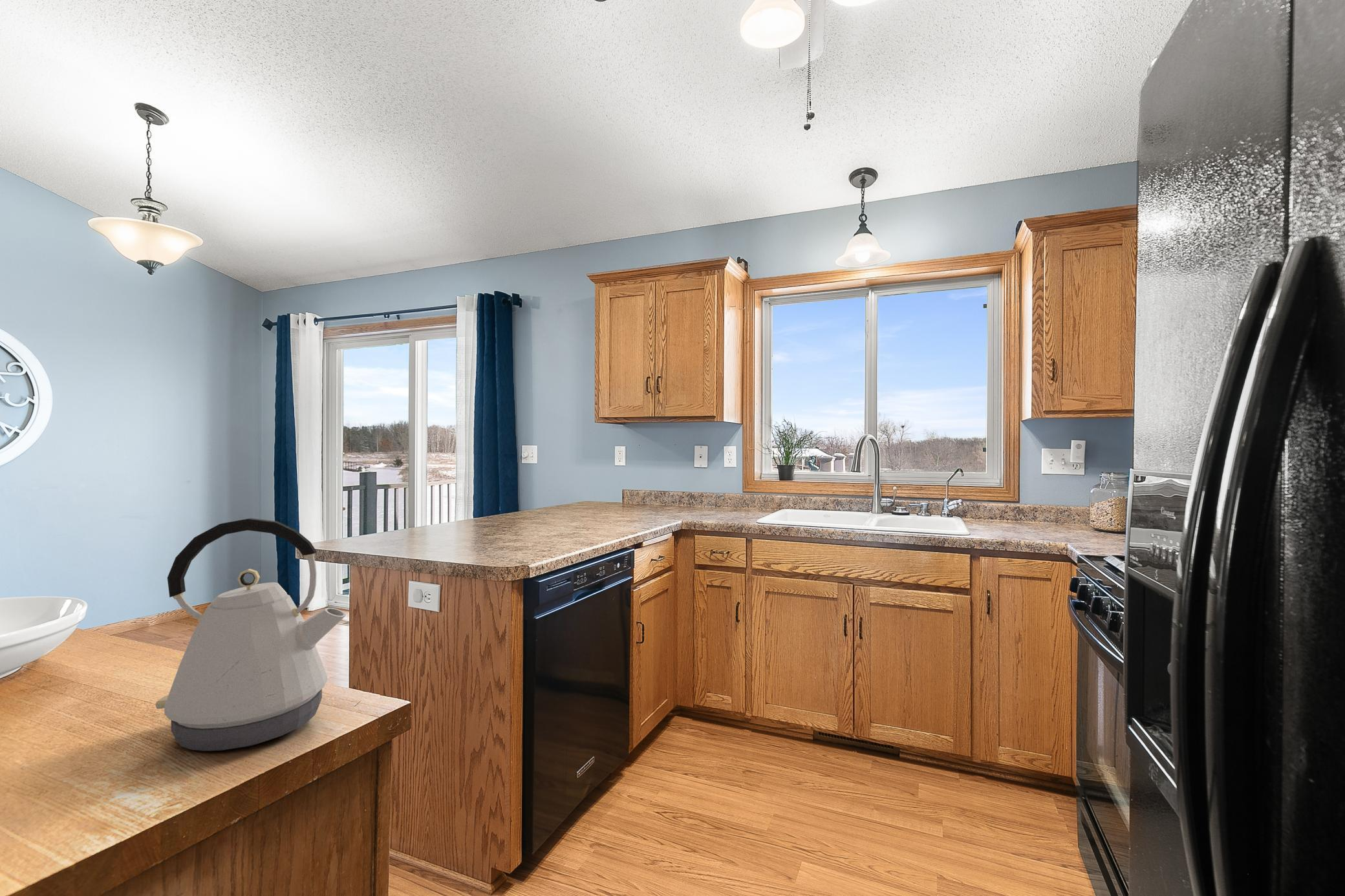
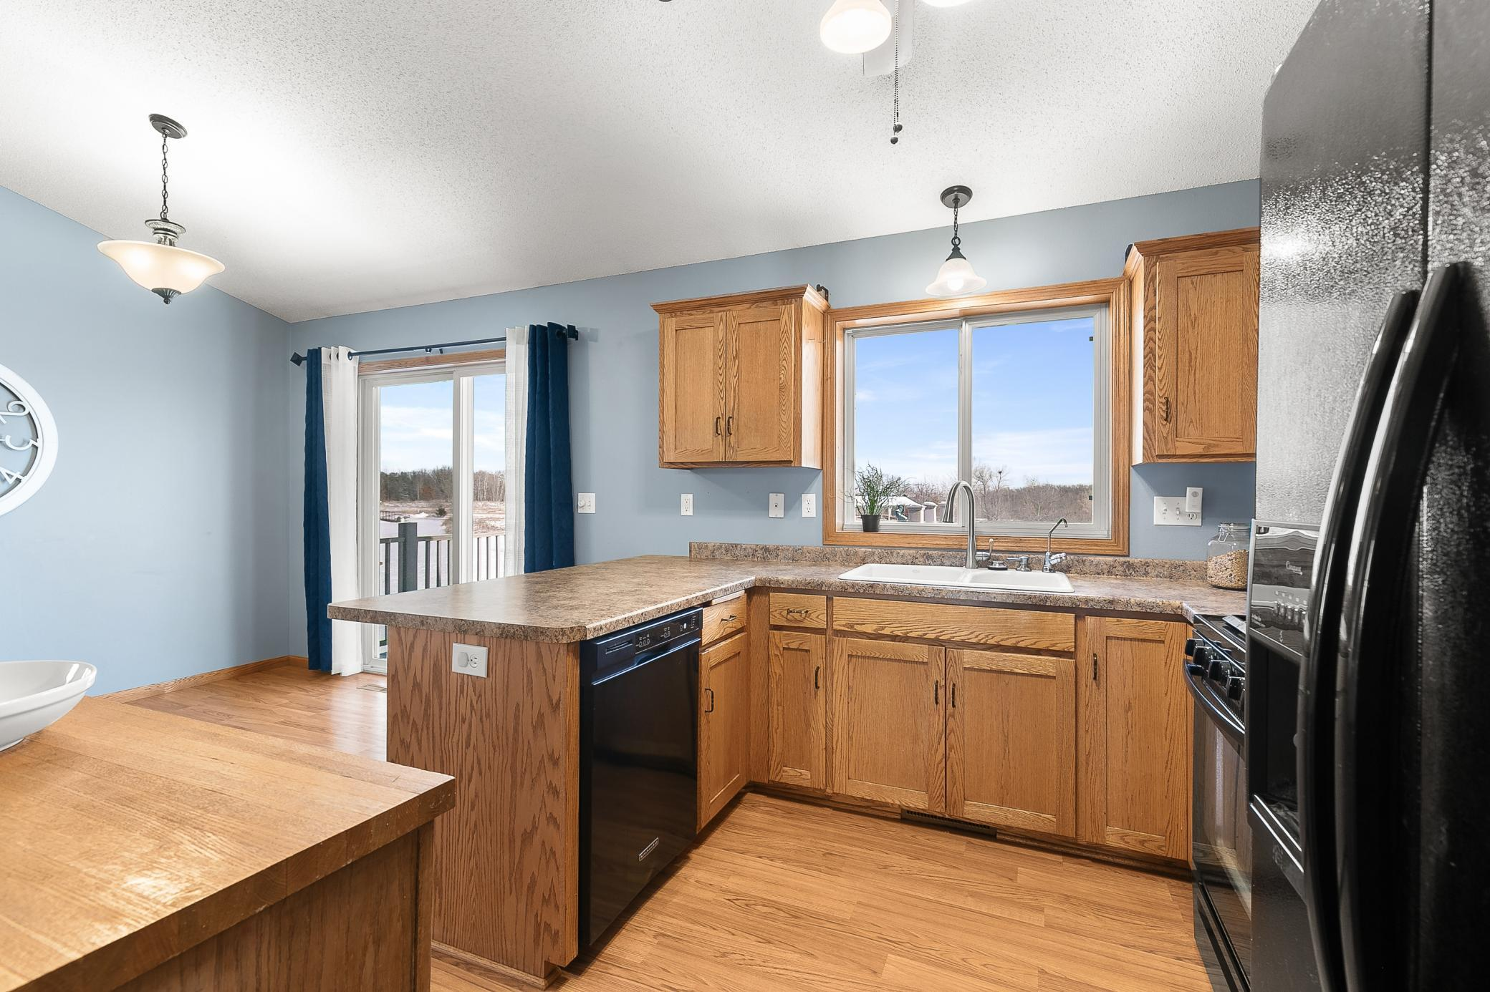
- kettle [155,517,347,752]
